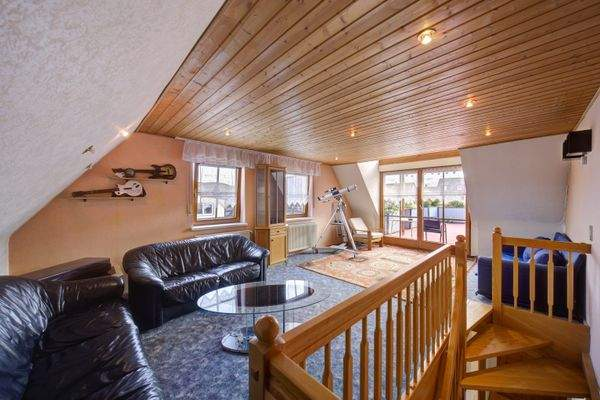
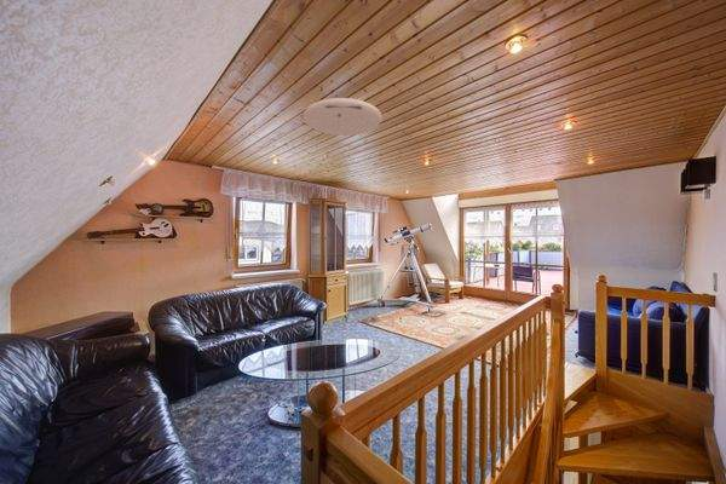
+ ceiling light [302,97,384,137]
